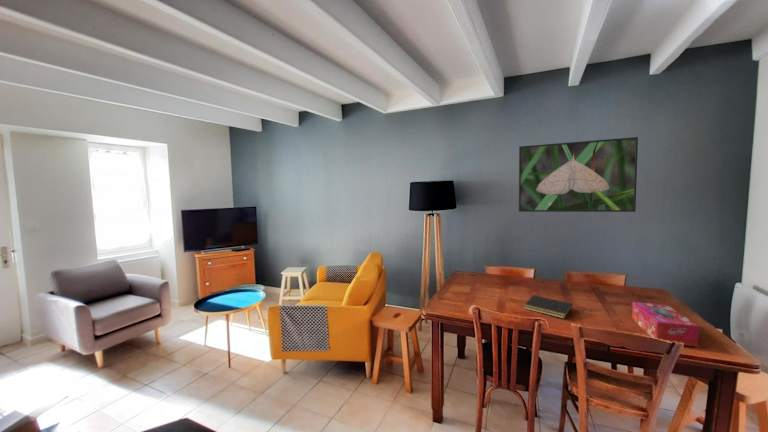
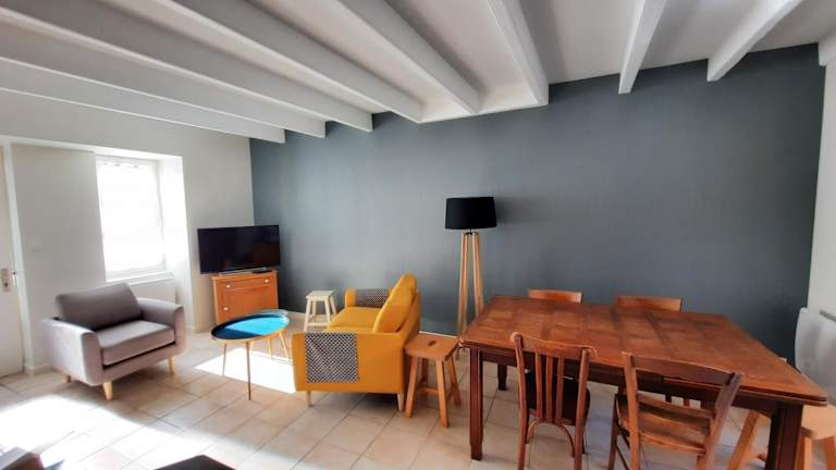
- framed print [518,136,639,213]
- tissue box [631,301,700,348]
- notepad [522,294,574,320]
